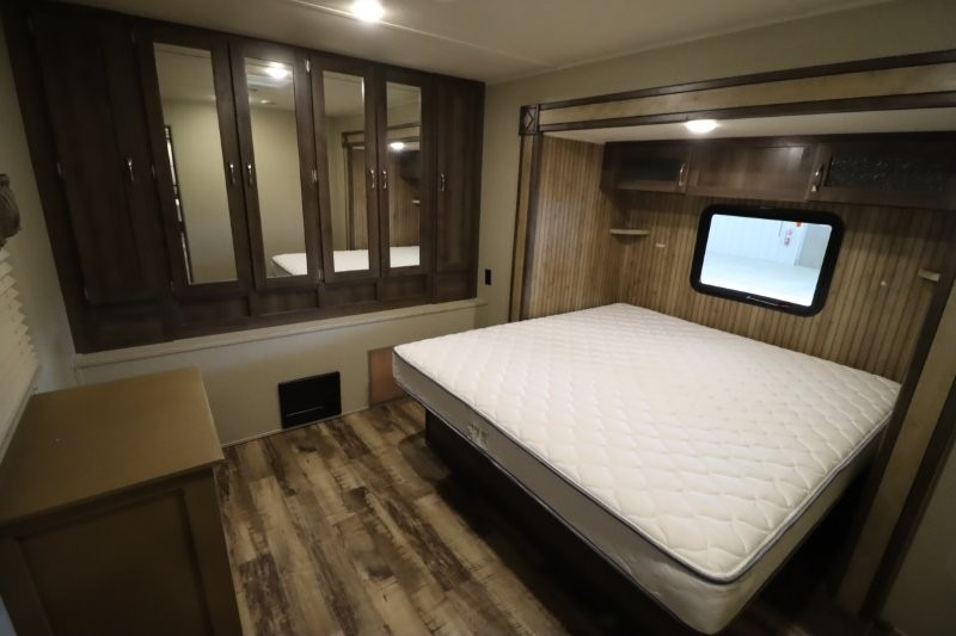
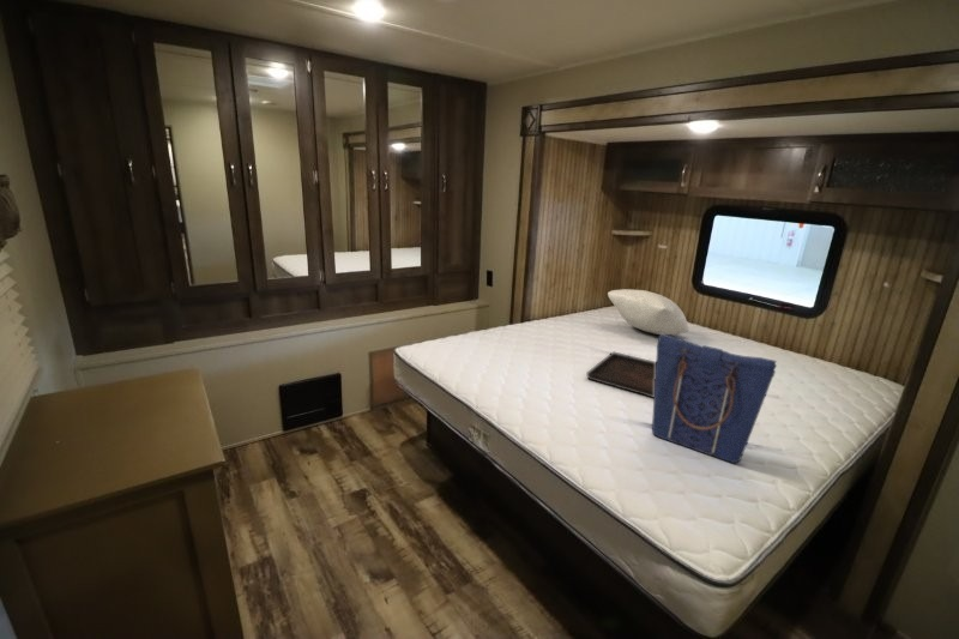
+ pillow [607,288,689,336]
+ tote bag [651,333,778,464]
+ serving tray [585,350,656,399]
